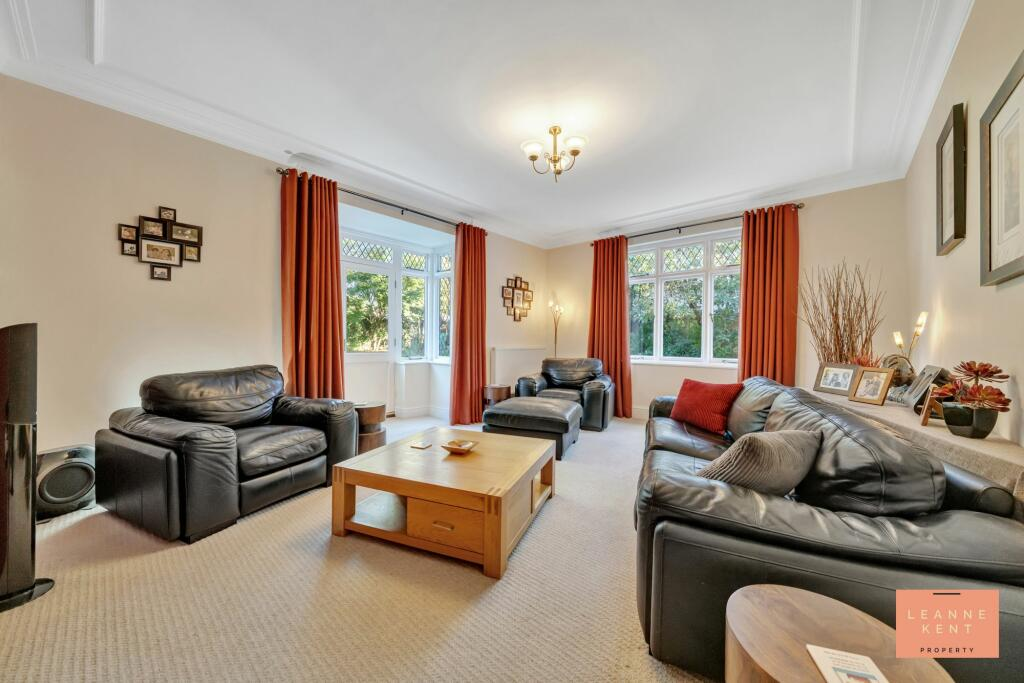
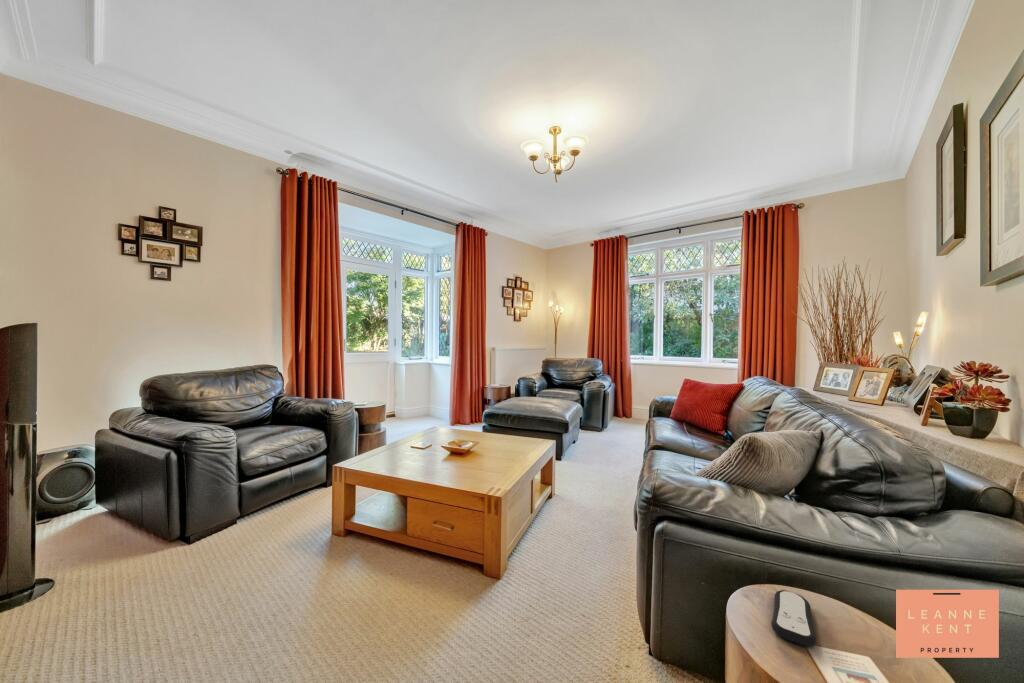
+ remote control [770,589,817,647]
